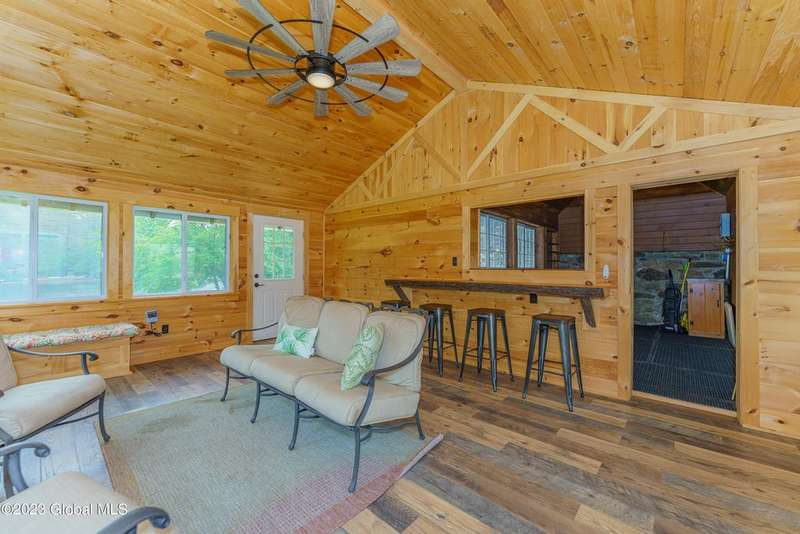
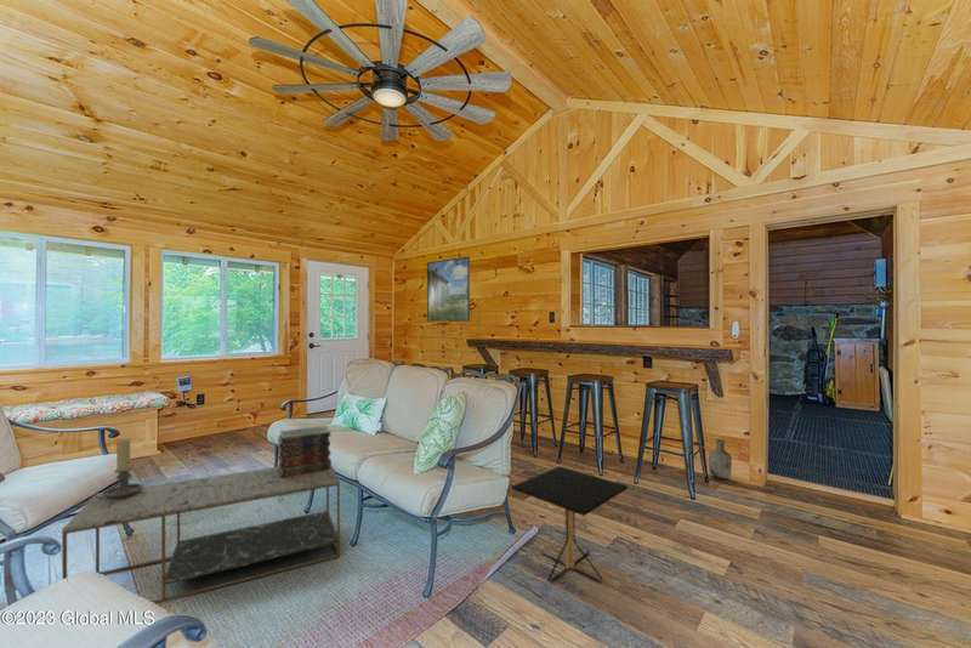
+ vase [708,438,733,481]
+ coffee table [61,464,341,606]
+ book stack [276,425,333,478]
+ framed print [426,255,471,323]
+ side table [511,465,629,584]
+ candle holder [93,437,144,499]
